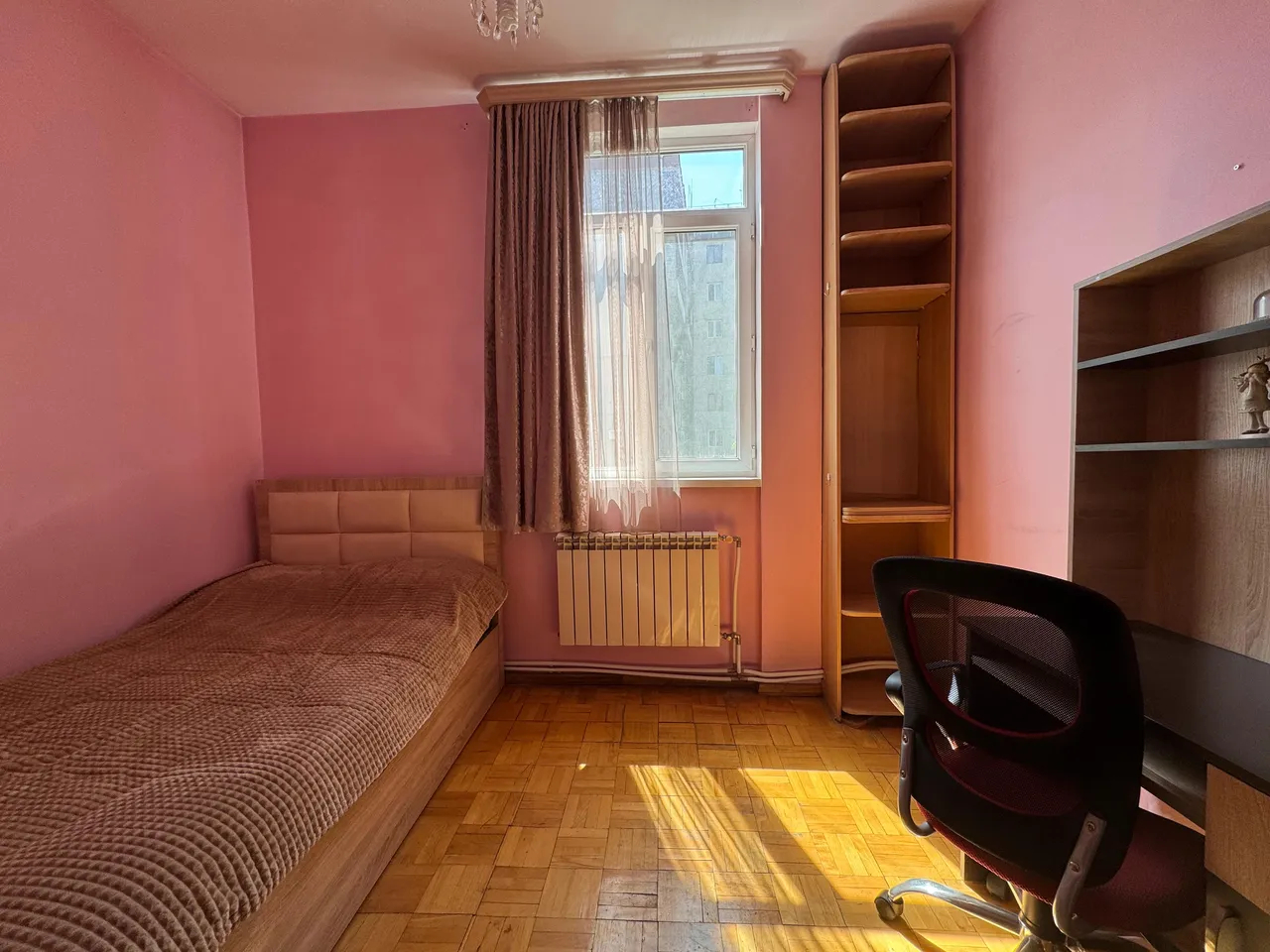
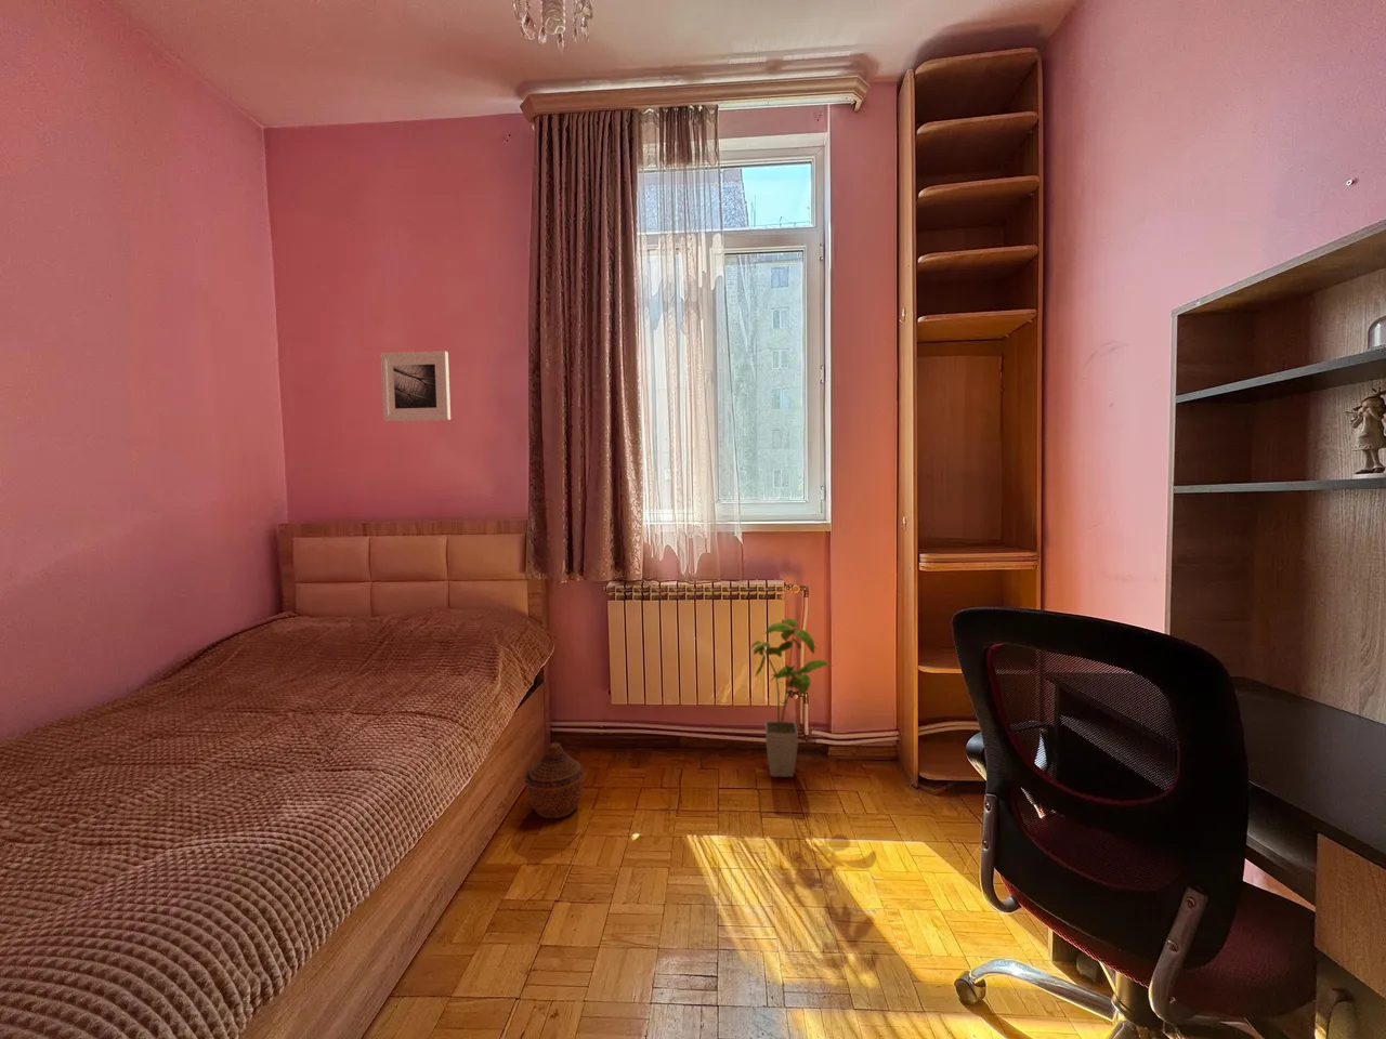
+ woven basket [524,741,585,820]
+ house plant [750,617,833,778]
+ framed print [379,349,452,422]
